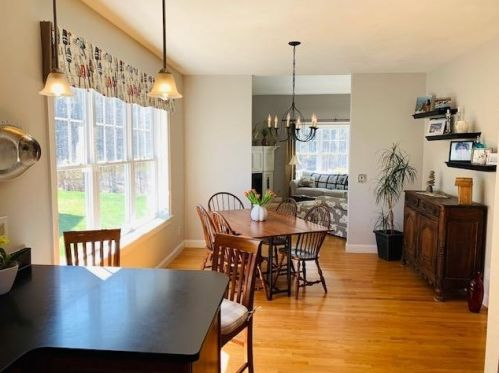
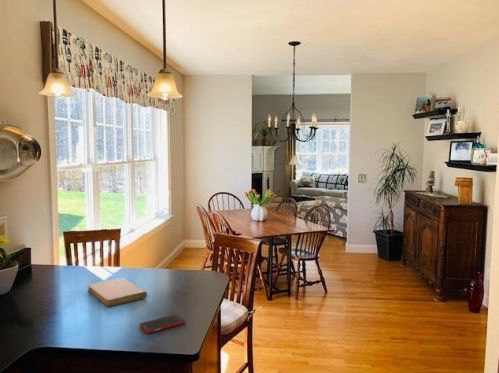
+ notebook [86,277,148,308]
+ cell phone [138,313,186,334]
